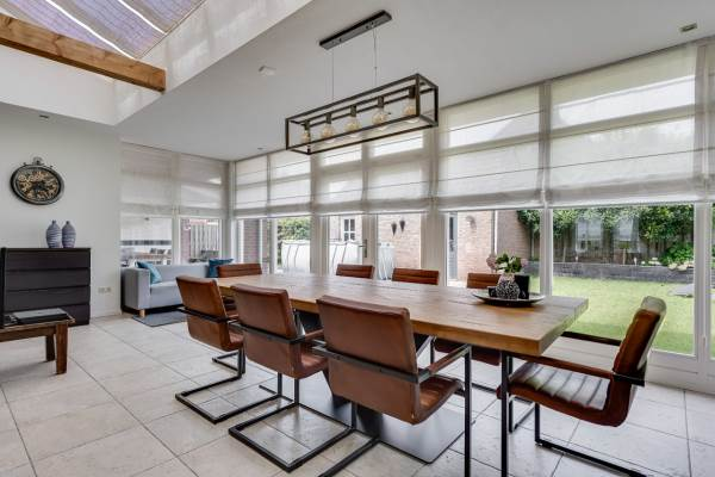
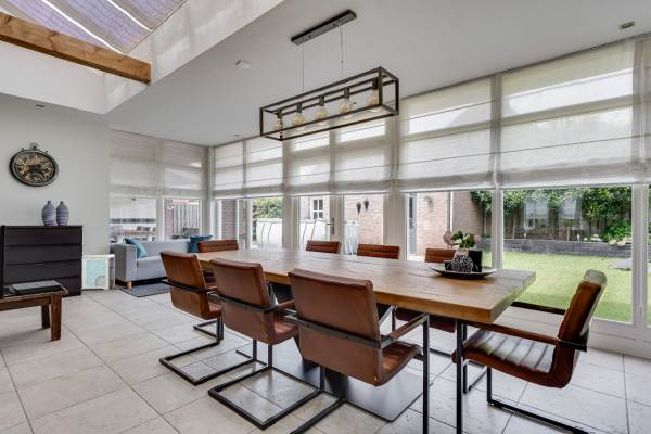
+ air purifier [81,253,116,291]
